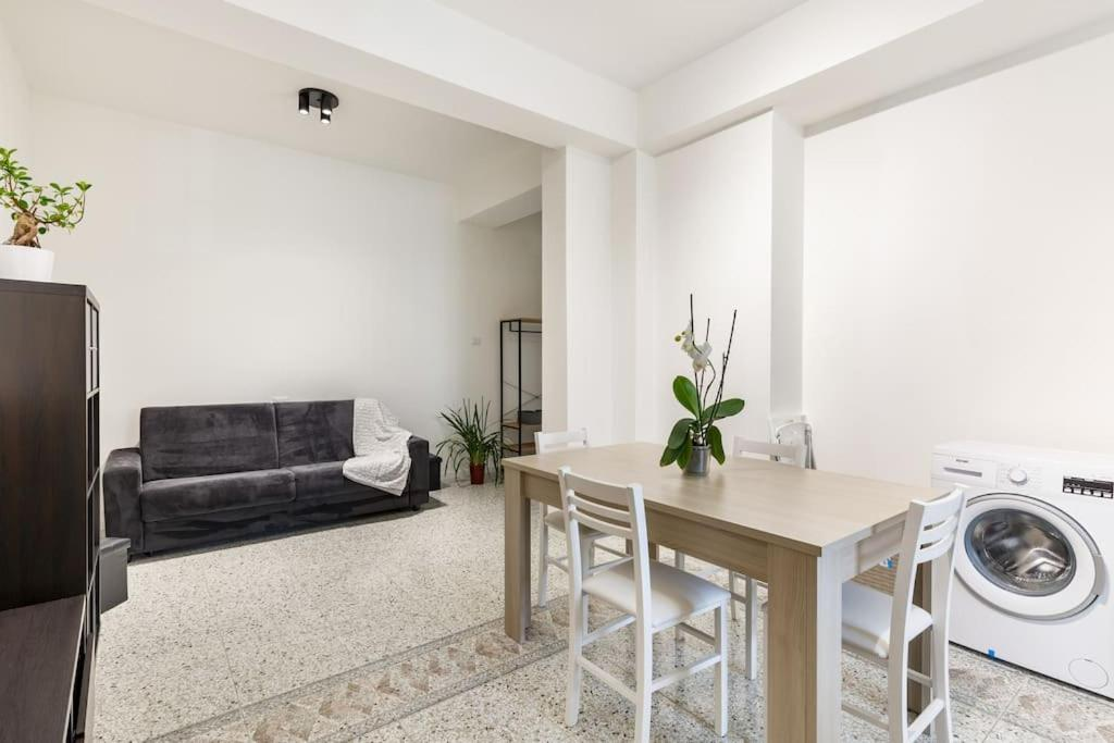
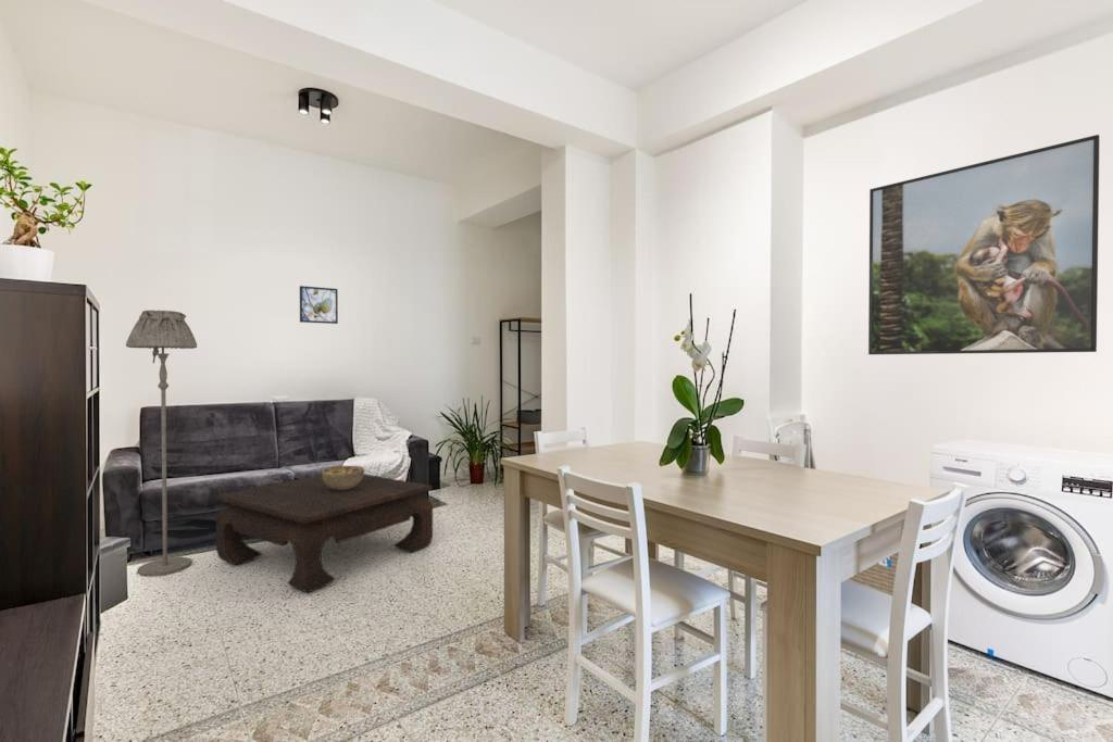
+ floor lamp [125,310,198,577]
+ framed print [867,134,1101,355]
+ decorative bowl [321,465,365,491]
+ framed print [299,285,339,325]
+ coffee table [215,473,434,593]
